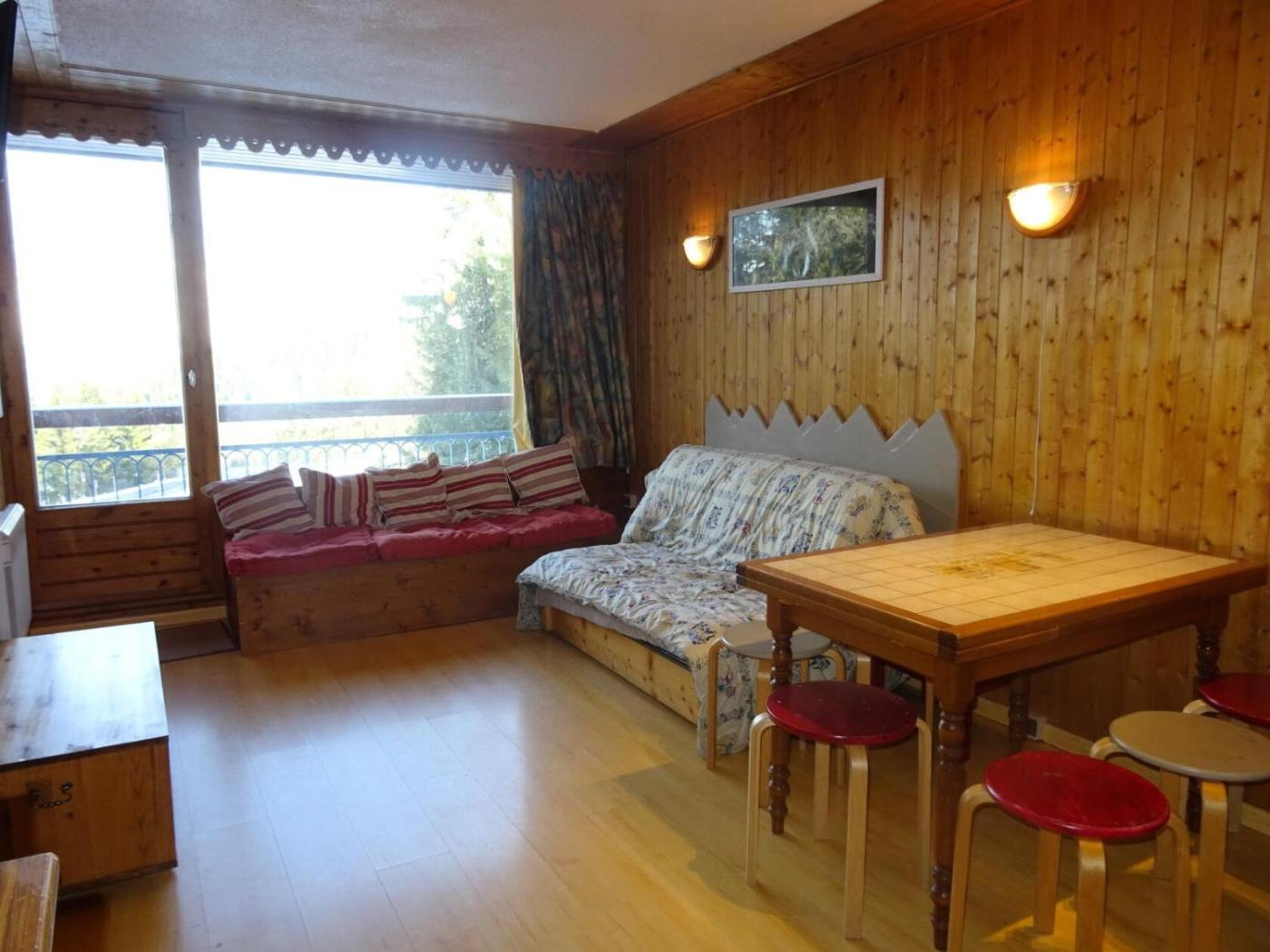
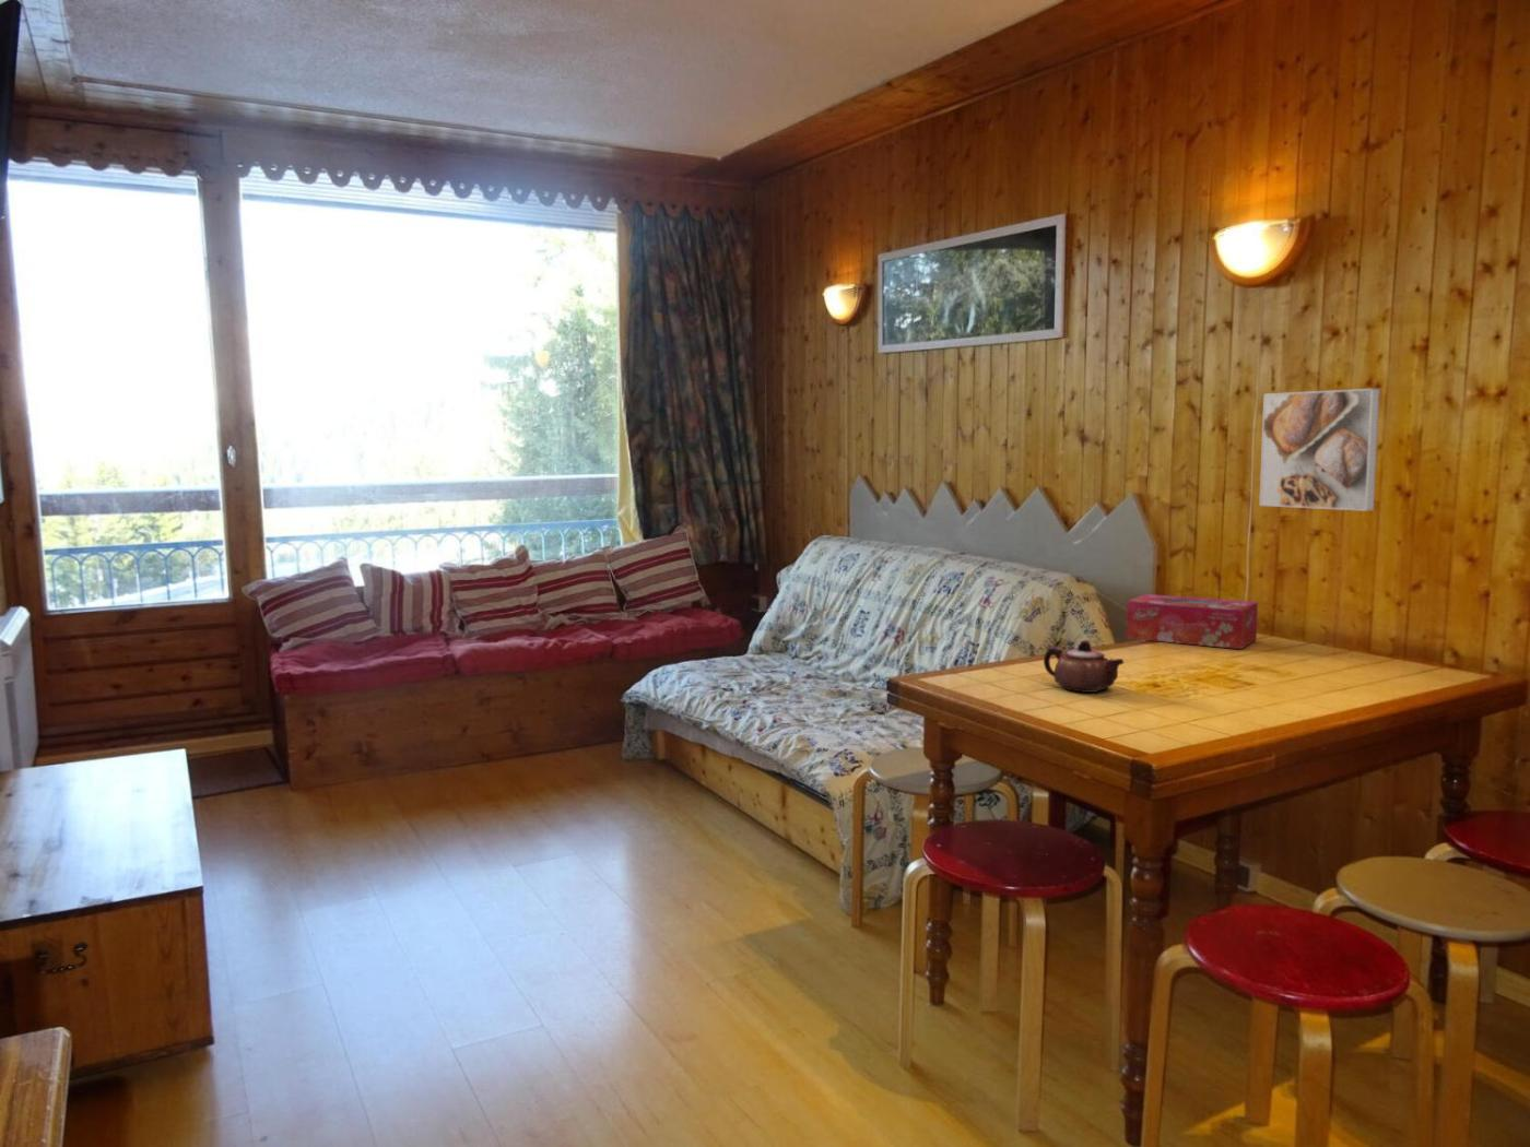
+ teapot [1042,639,1124,694]
+ tissue box [1125,593,1259,649]
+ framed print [1258,388,1382,512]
